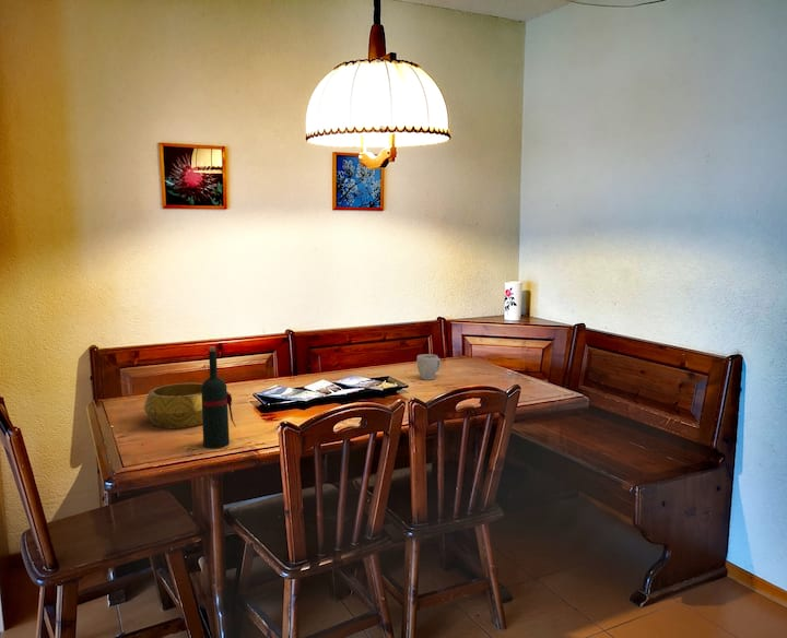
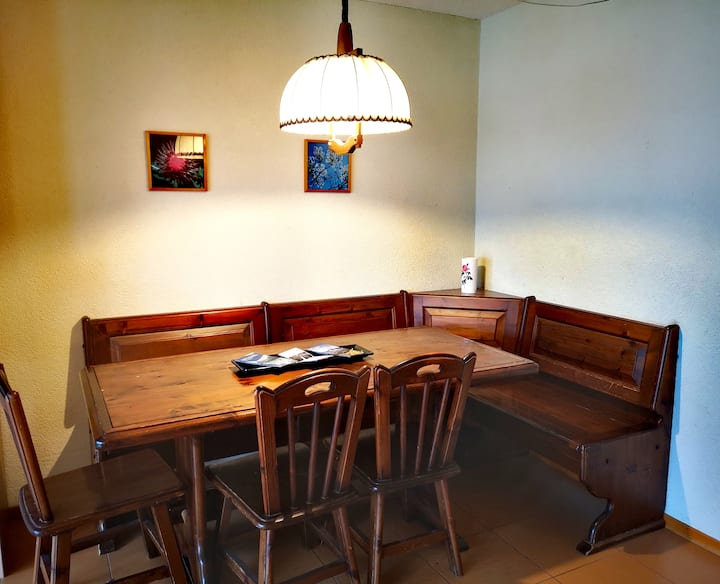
- mug [415,353,442,381]
- decorative bowl [142,382,203,428]
- wine bottle [201,345,237,449]
